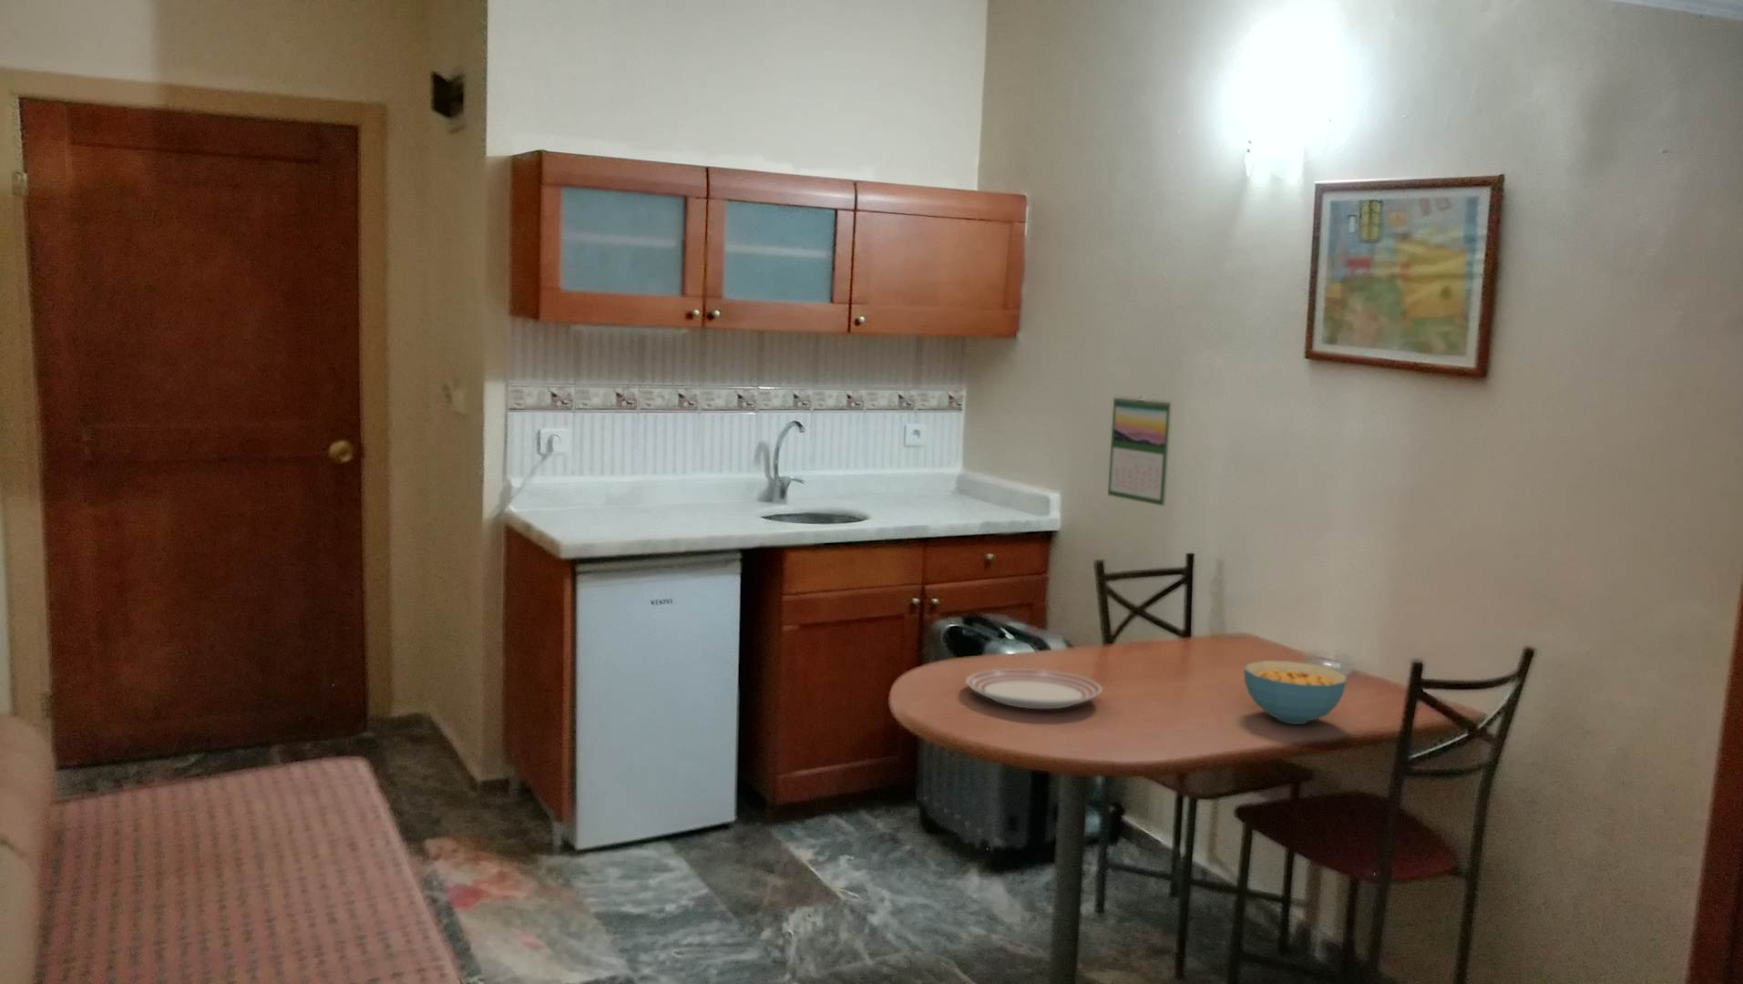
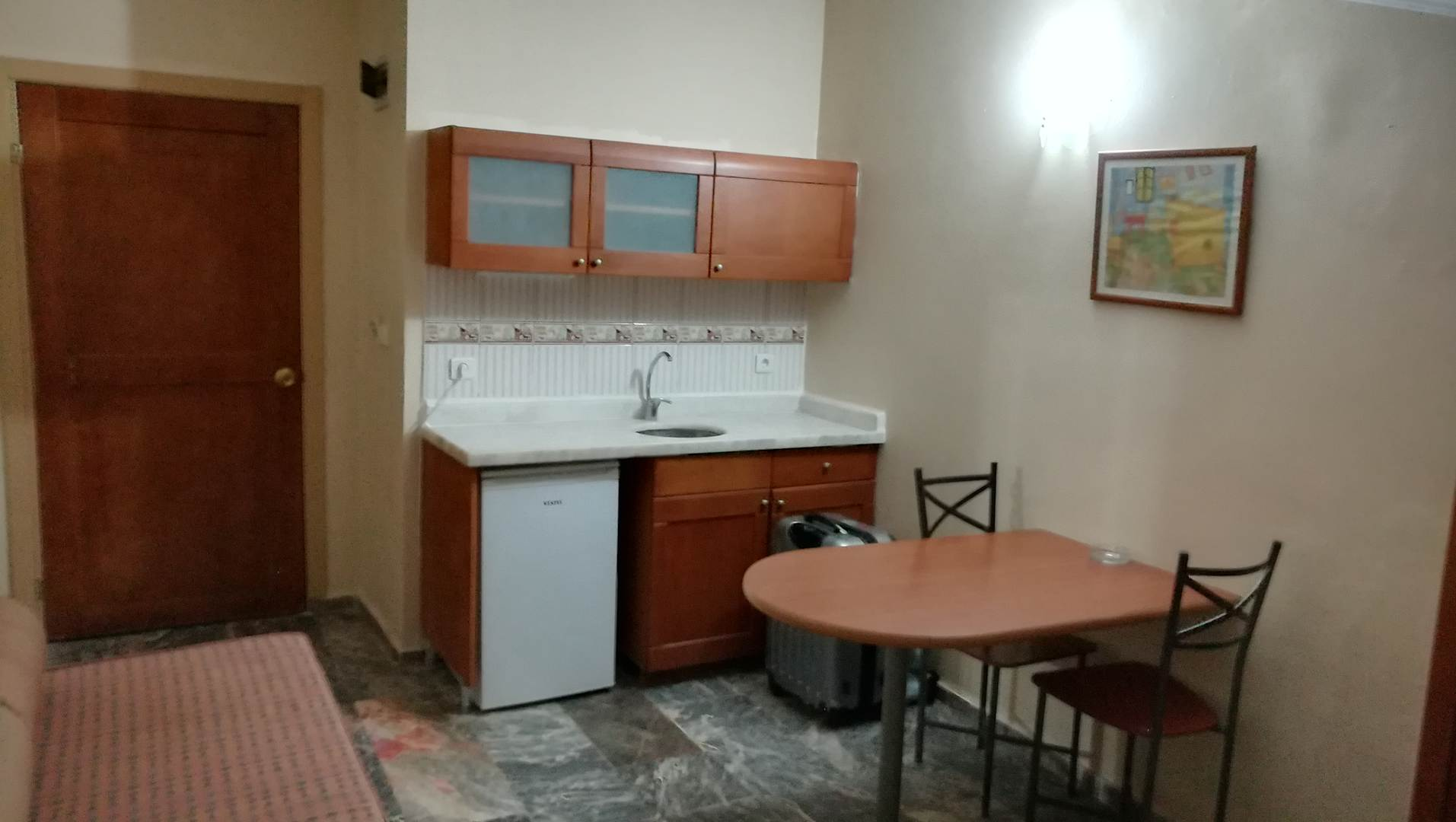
- dinner plate [965,668,1104,710]
- cereal bowl [1243,660,1348,725]
- calendar [1107,394,1173,506]
